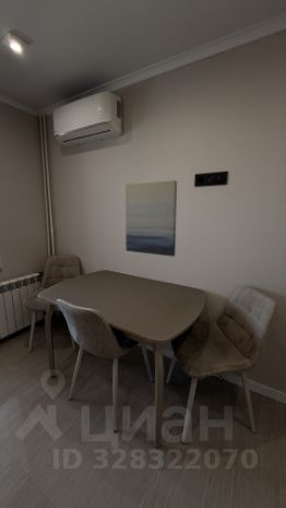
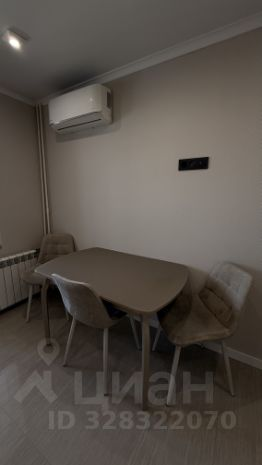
- wall art [124,179,178,258]
